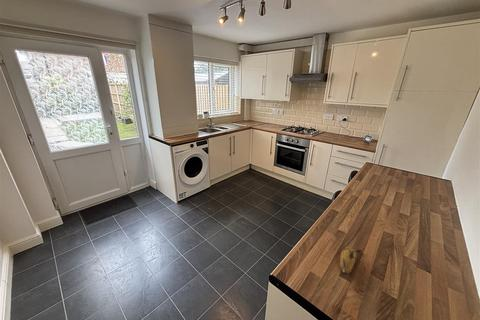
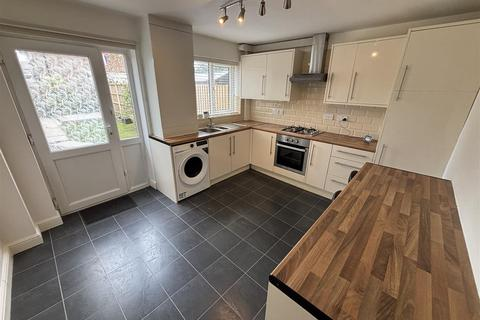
- banana [339,246,363,276]
